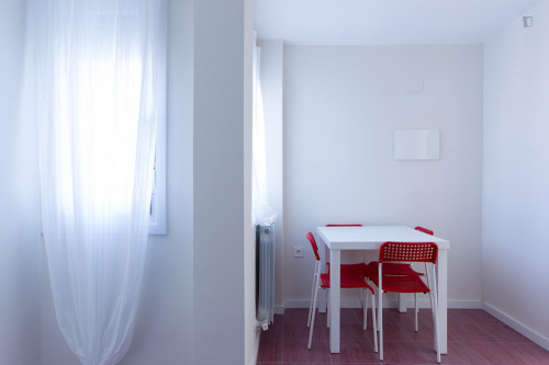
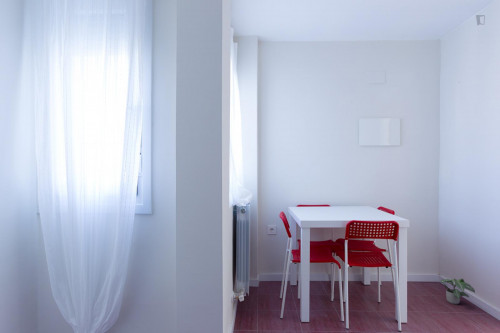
+ potted plant [439,278,476,305]
